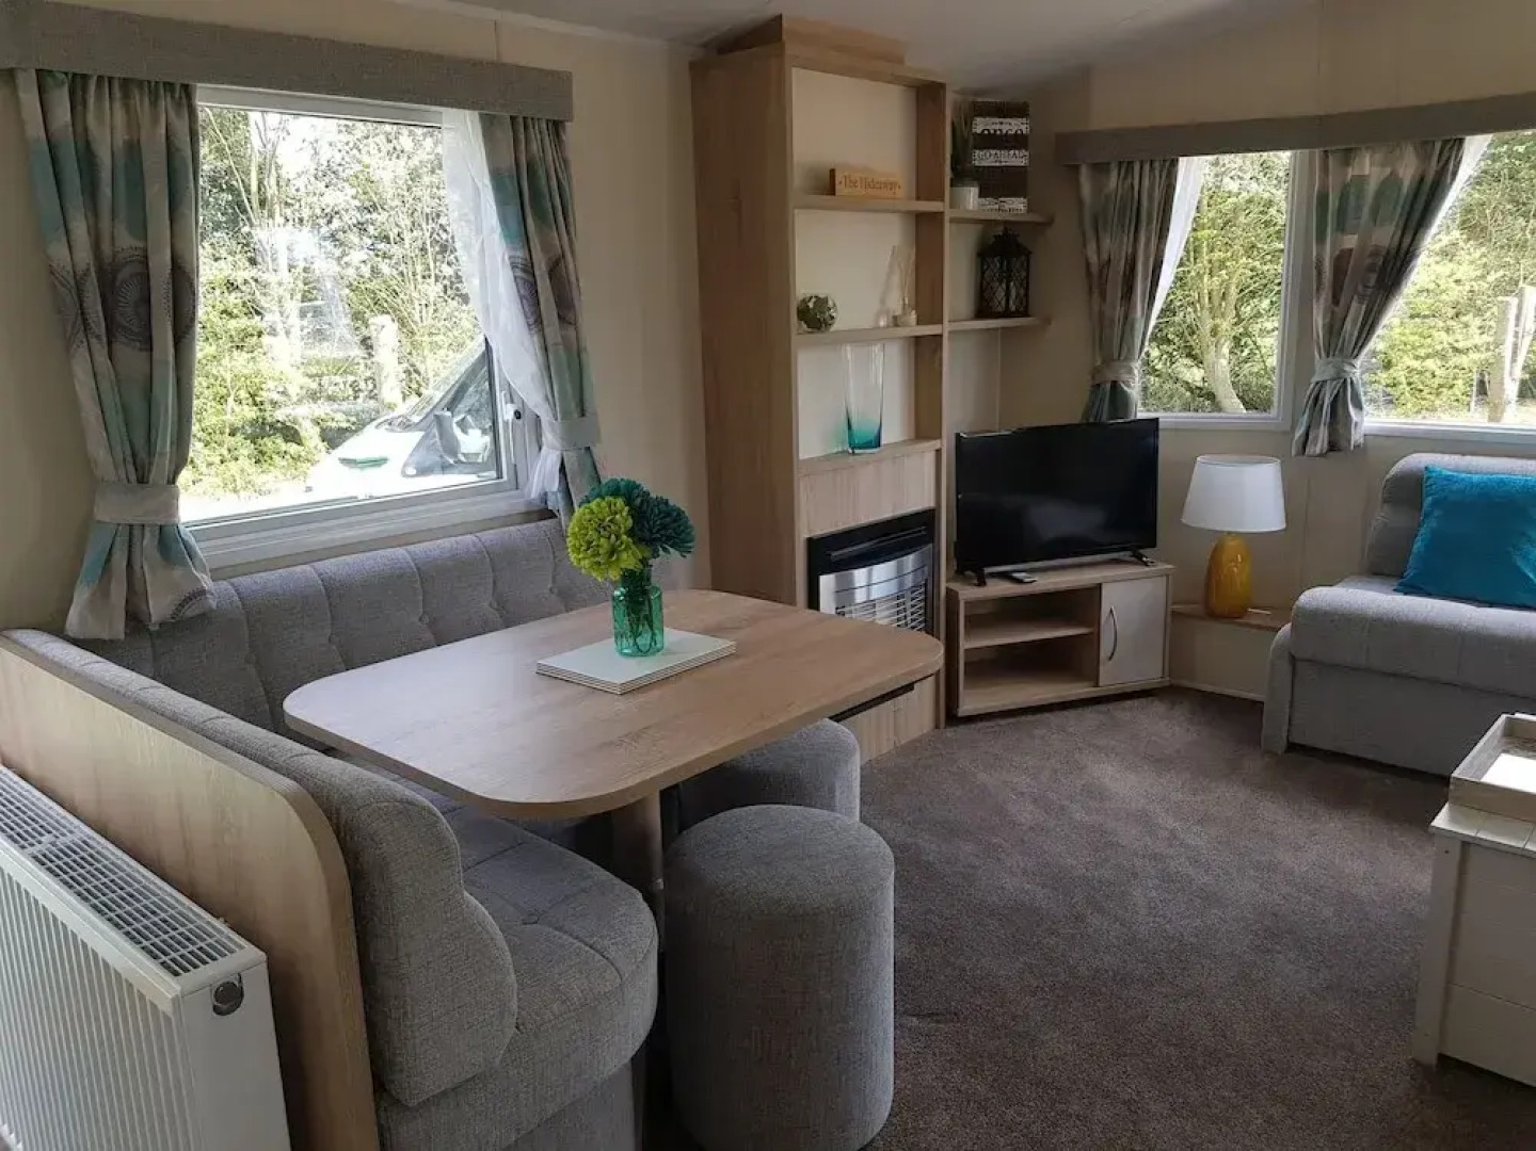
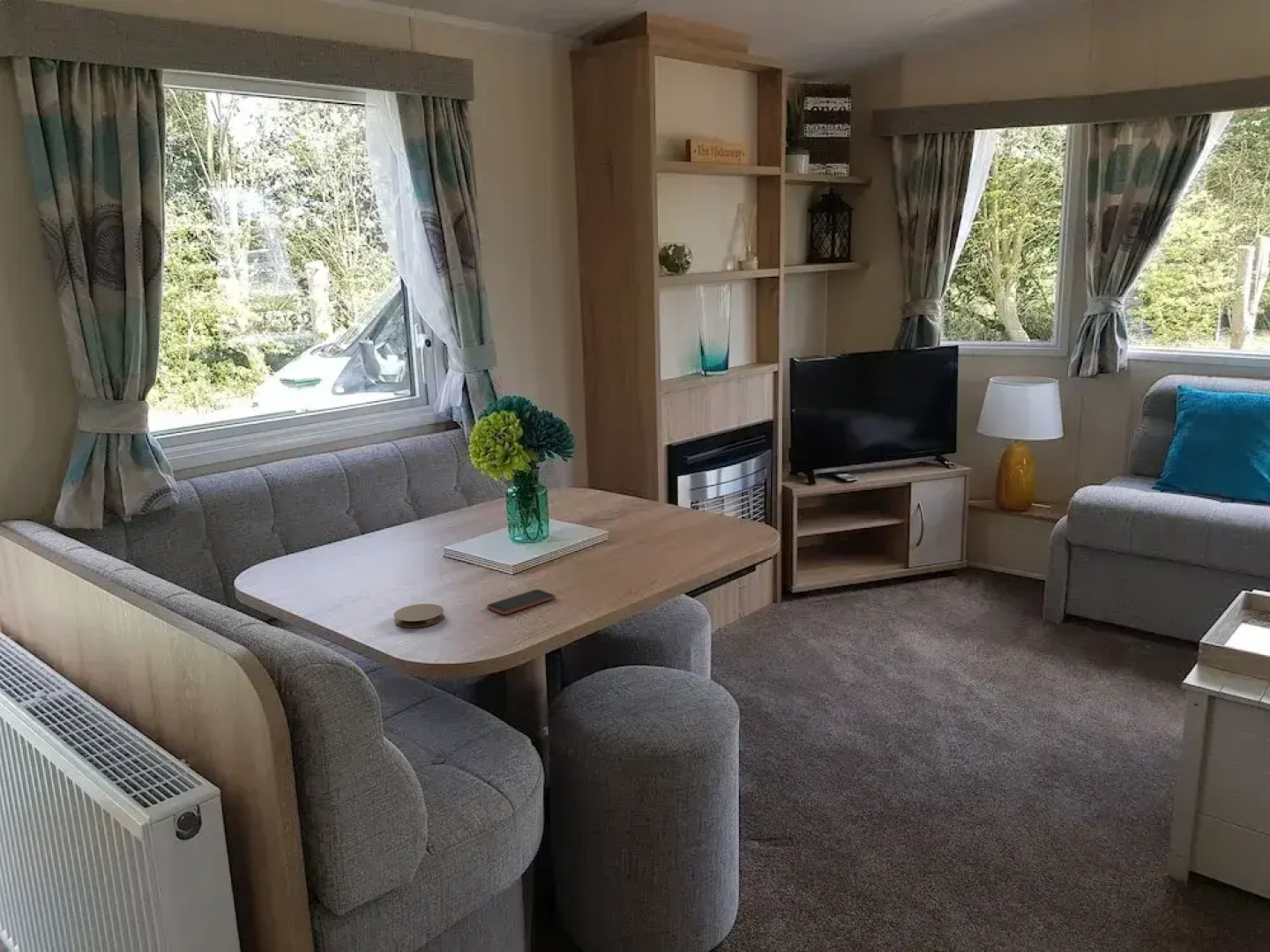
+ coaster [393,603,445,628]
+ smartphone [486,589,557,615]
